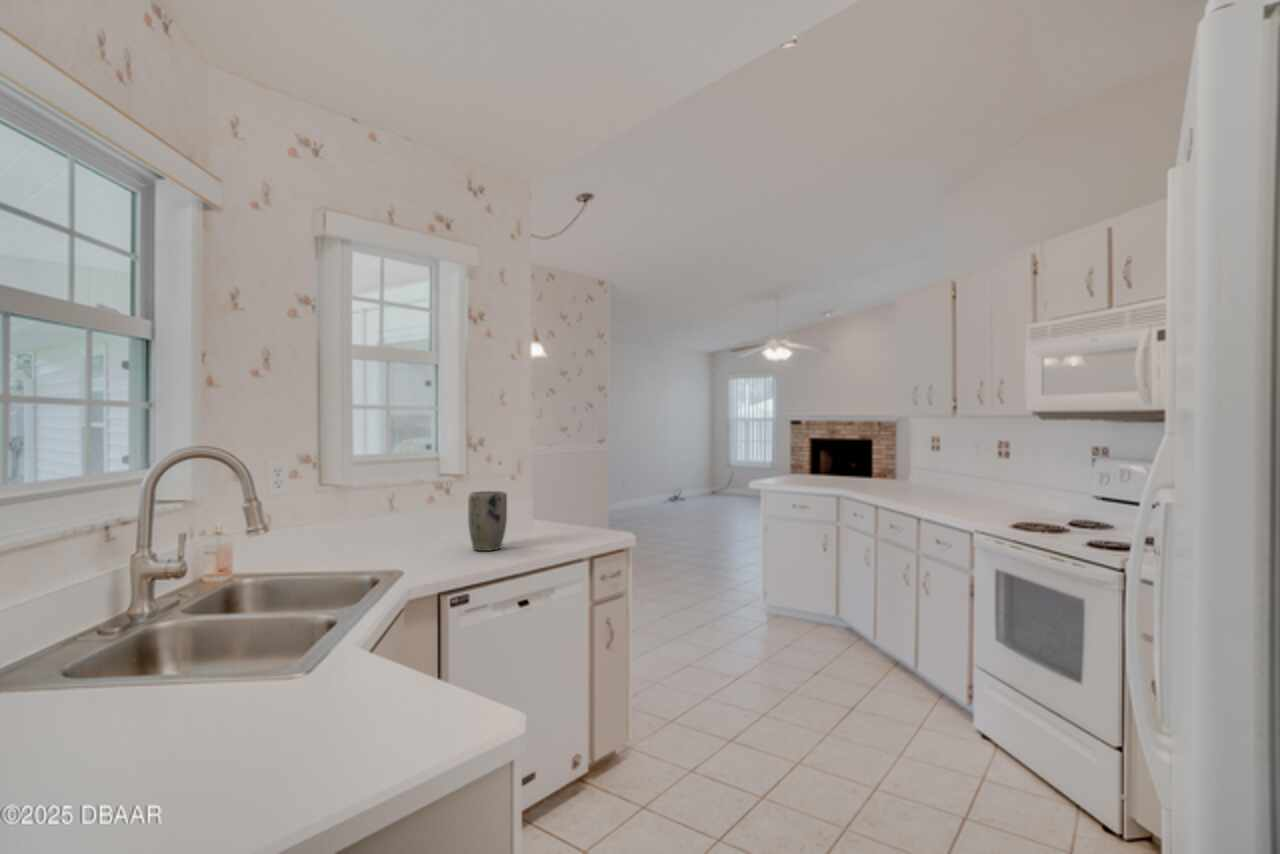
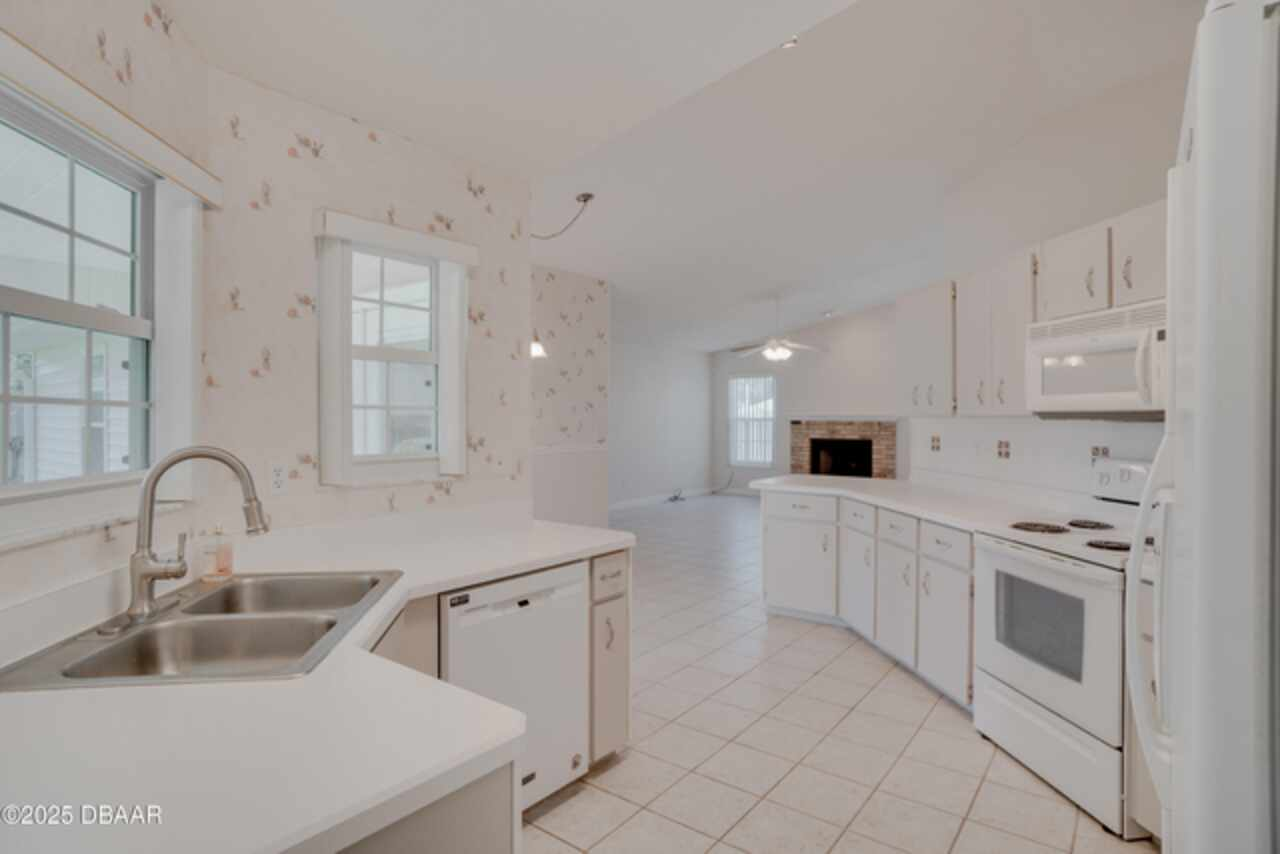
- plant pot [467,490,508,552]
